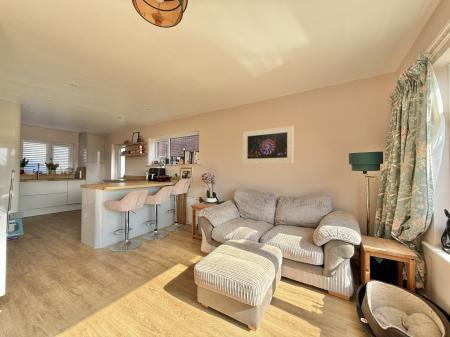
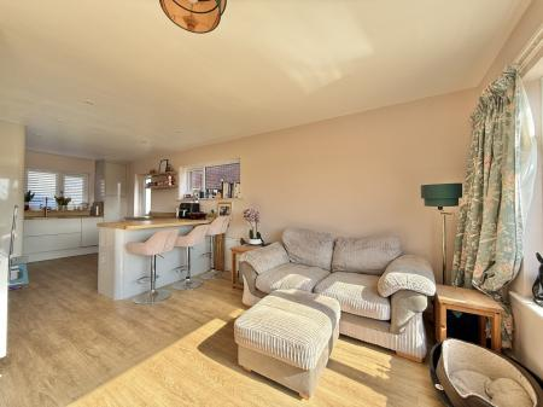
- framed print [242,125,294,165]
